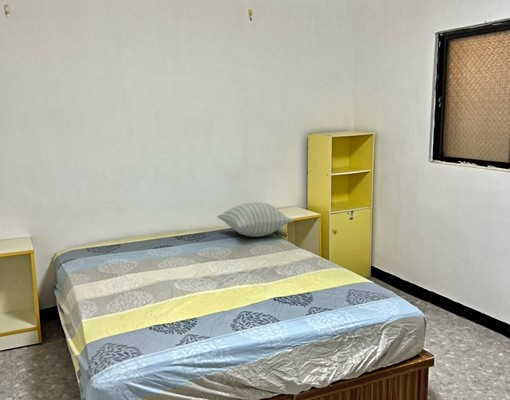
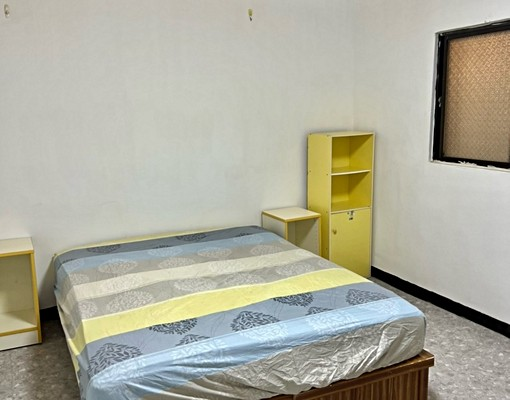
- pillow [217,201,294,238]
